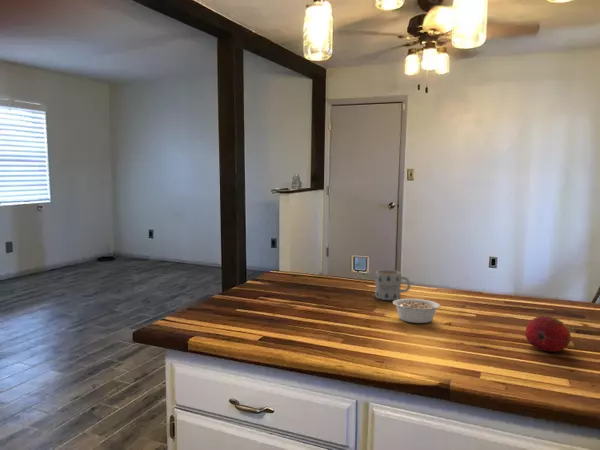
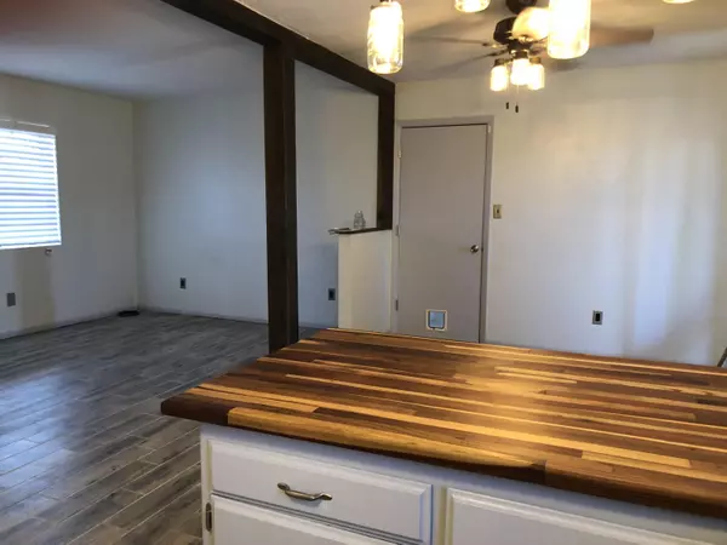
- mug [374,269,411,301]
- legume [392,298,441,324]
- fruit [524,315,572,353]
